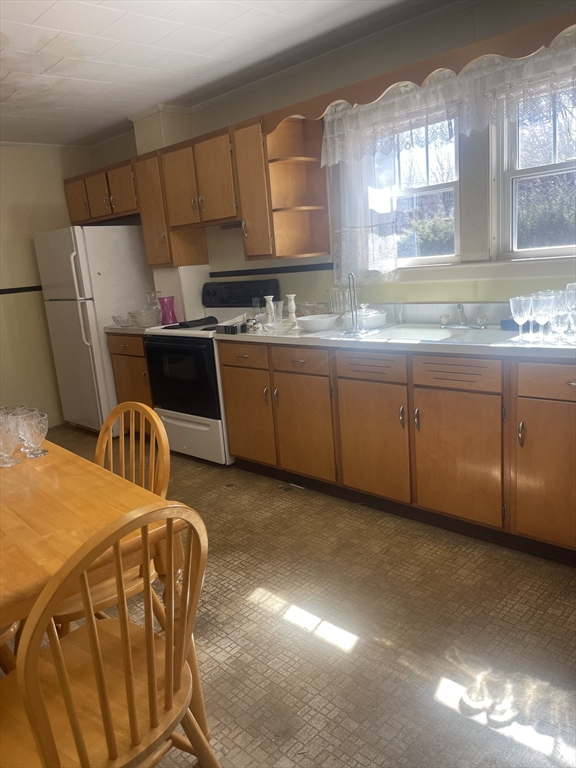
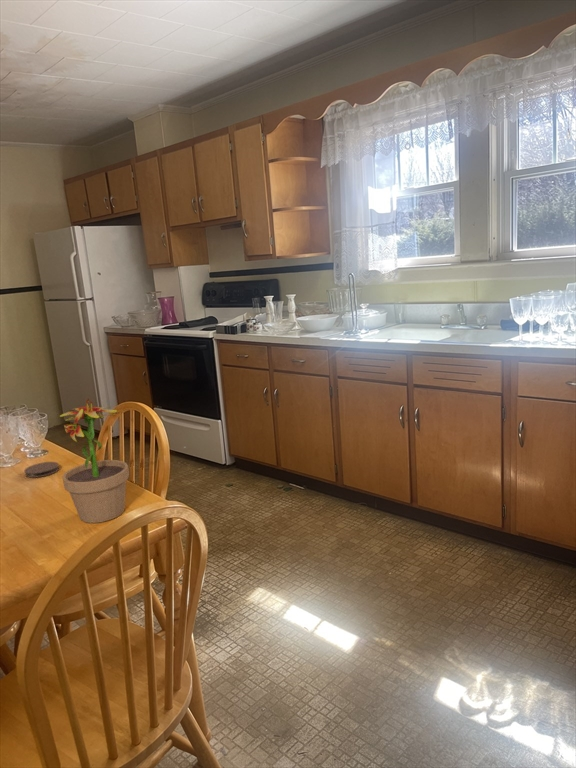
+ potted plant [59,397,130,524]
+ coaster [23,461,60,479]
